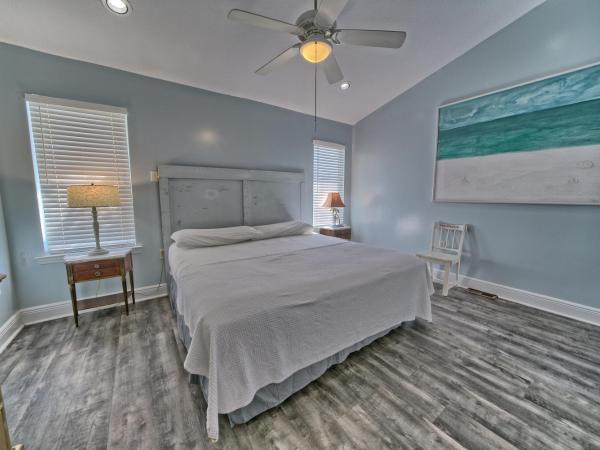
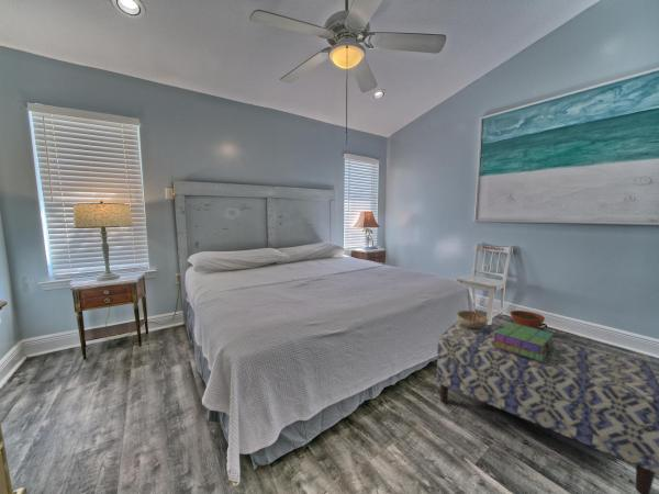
+ plant pot [509,310,546,329]
+ decorative bowl [456,310,489,328]
+ stack of books [492,322,556,362]
+ bench [435,319,659,494]
